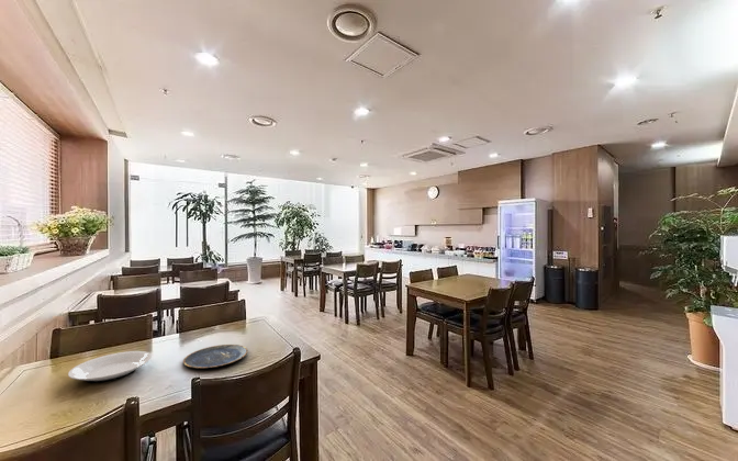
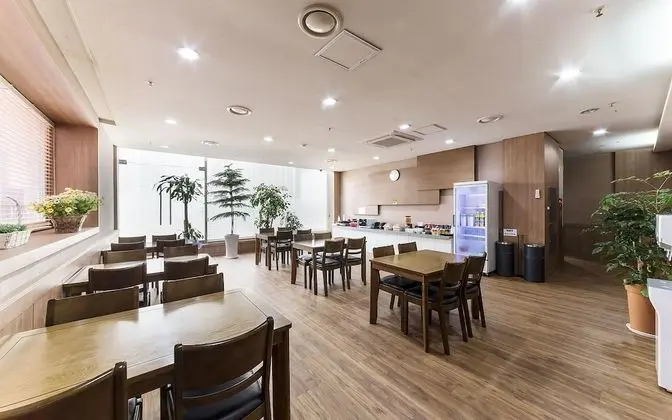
- plate [67,350,153,384]
- plate [182,344,249,370]
